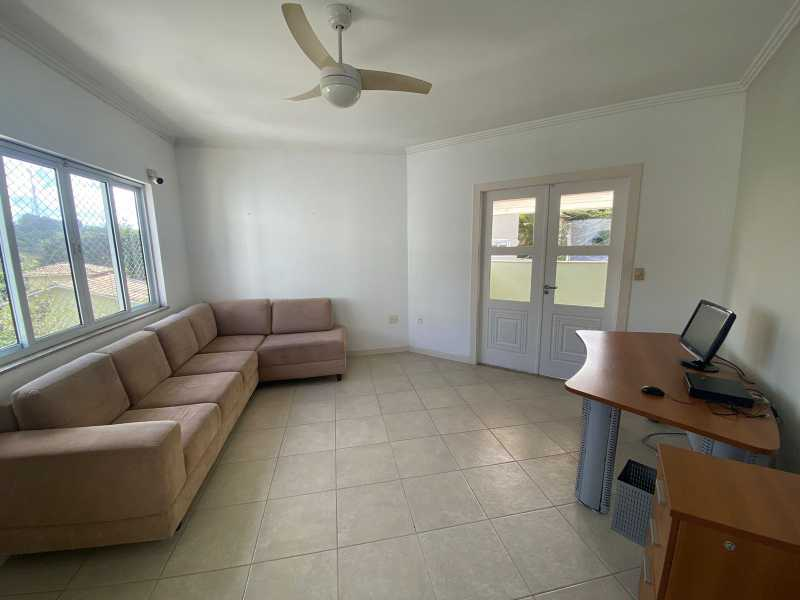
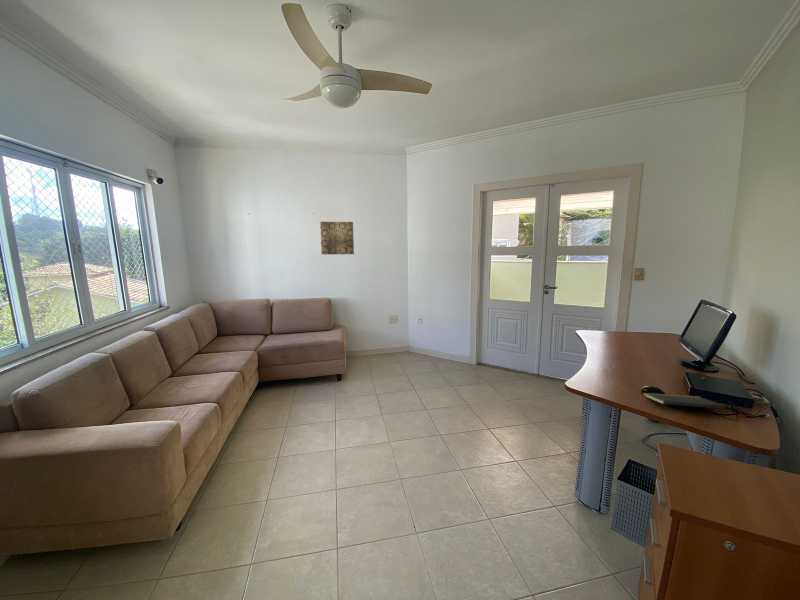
+ wall art [319,221,355,255]
+ notepad [642,392,727,417]
